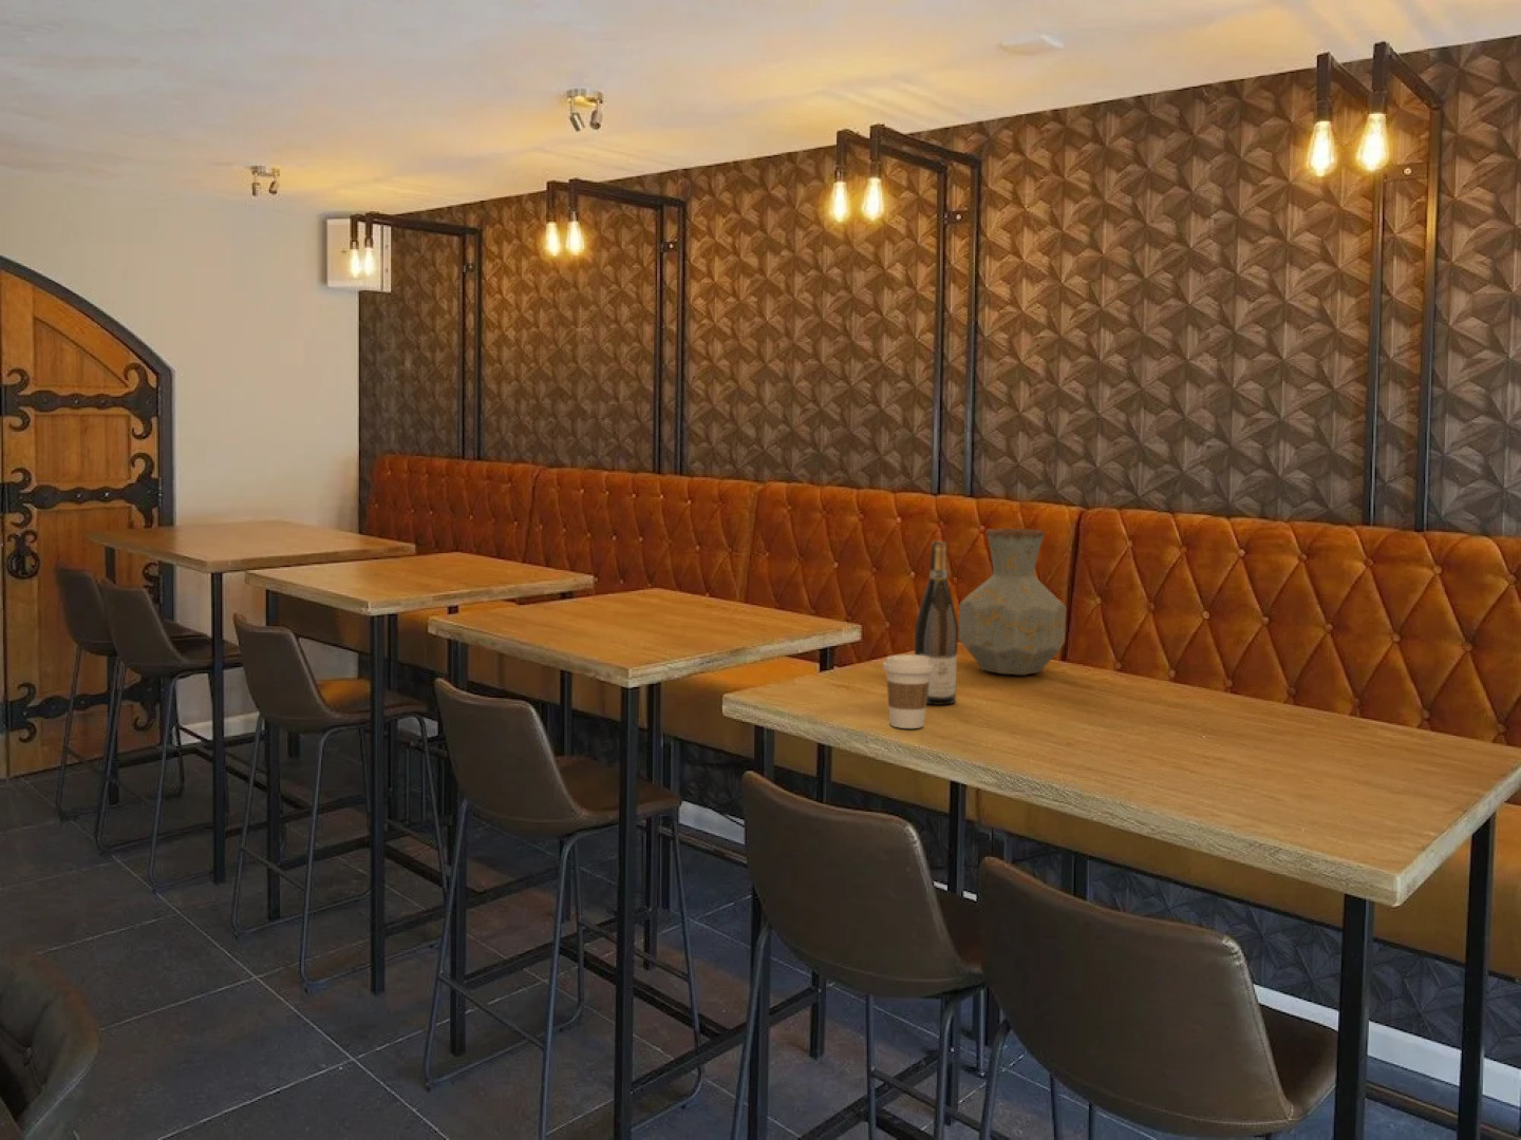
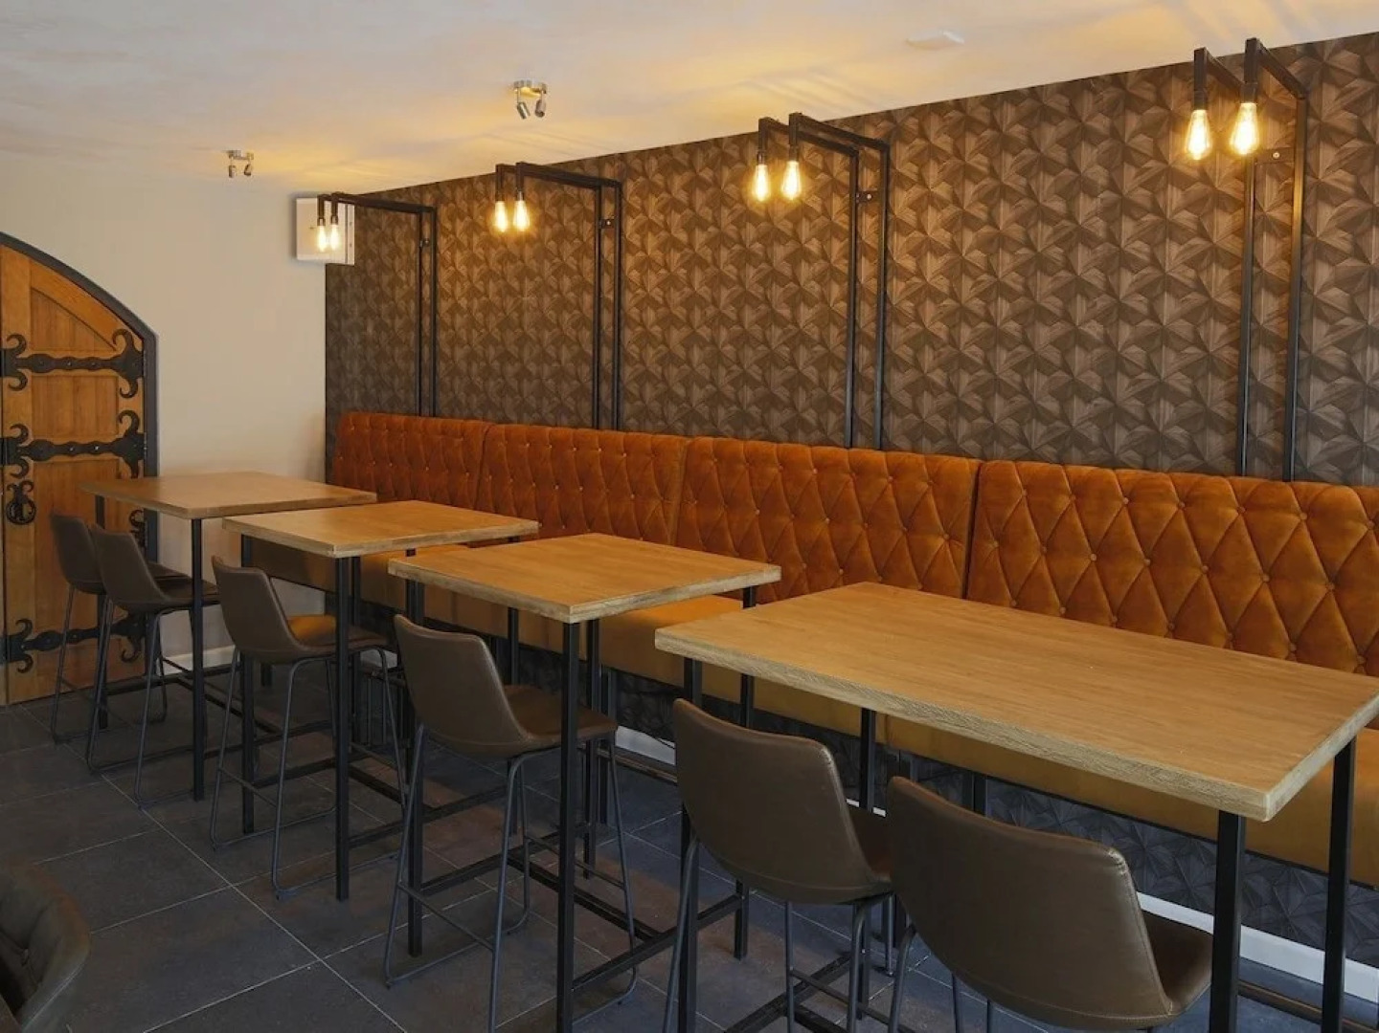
- vase [958,528,1067,677]
- wine bottle [914,540,959,705]
- coffee cup [881,654,935,729]
